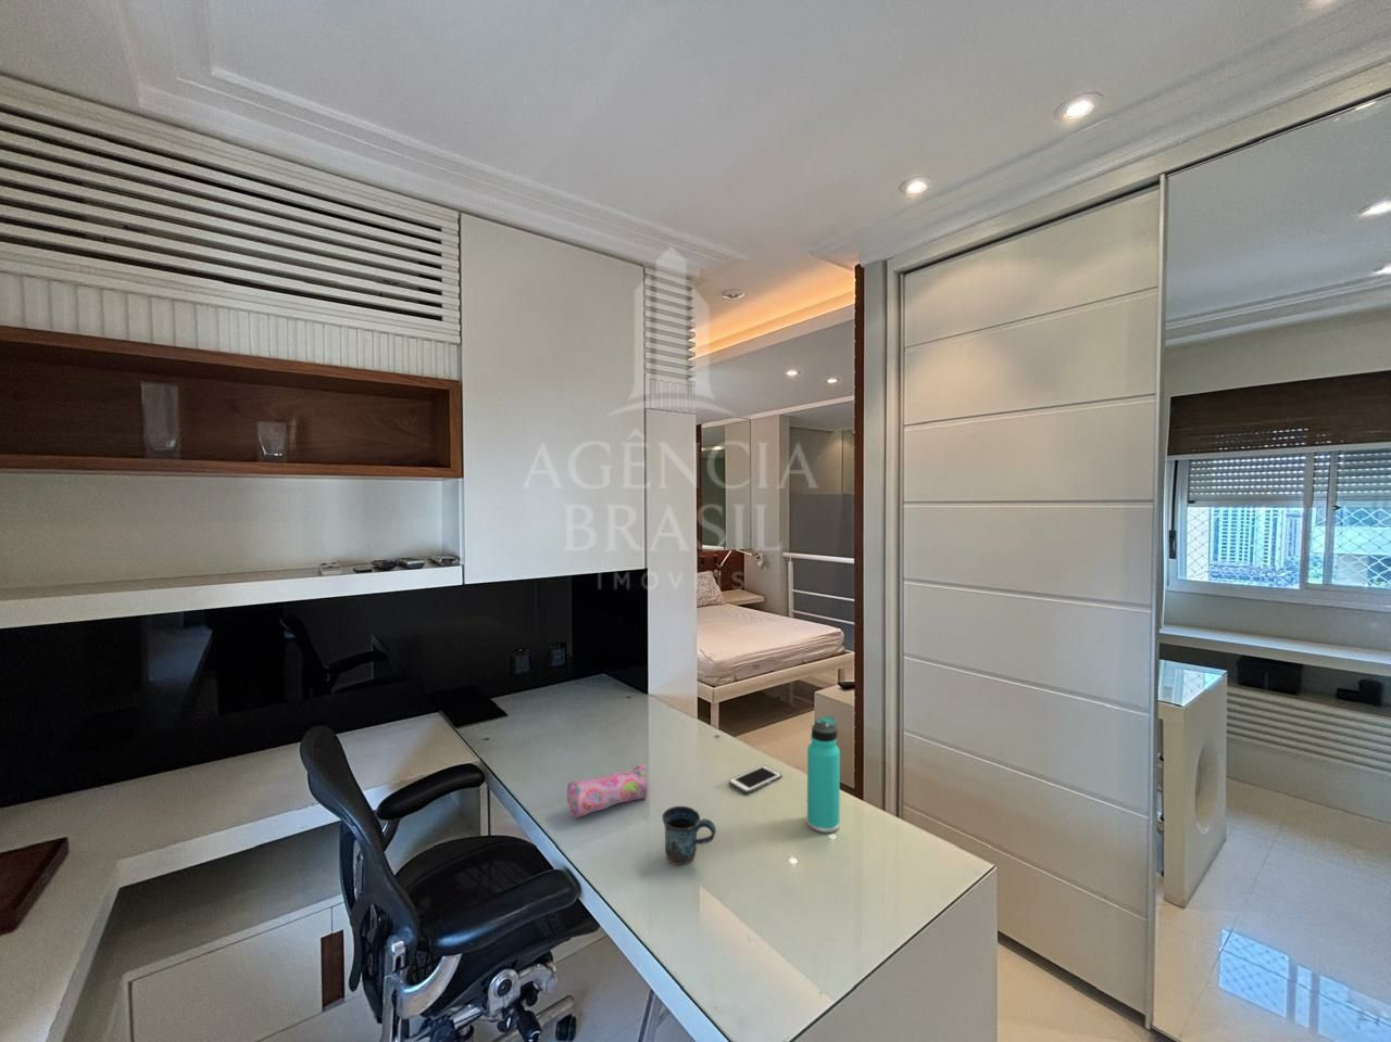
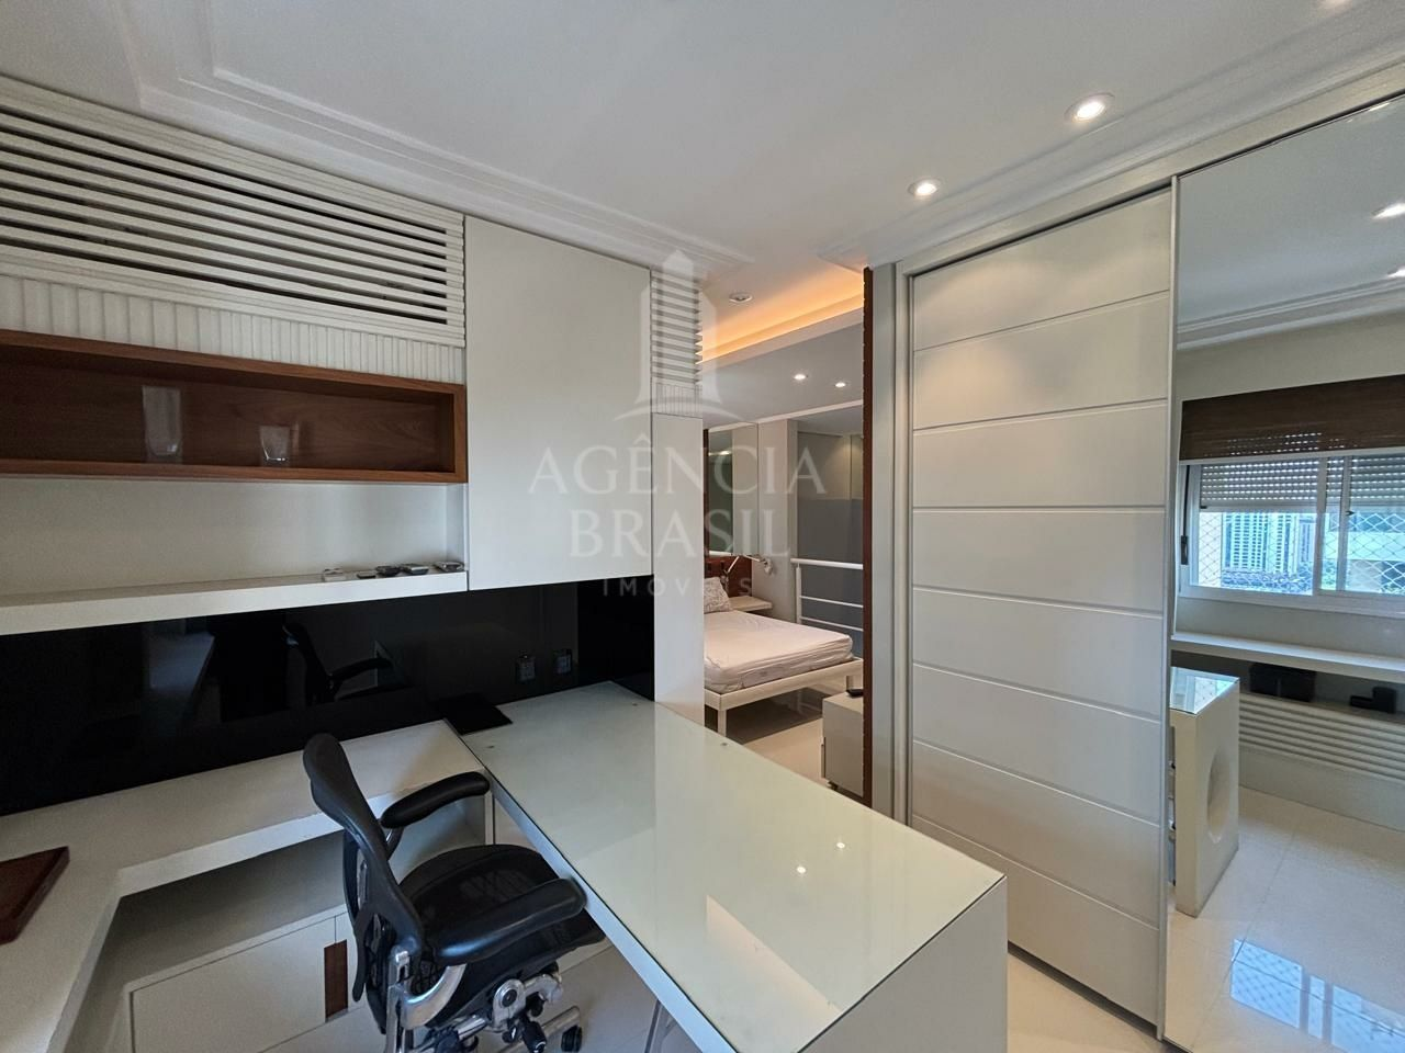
- thermos bottle [806,716,841,834]
- pencil case [566,764,647,819]
- cell phone [728,764,783,795]
- mug [660,806,717,866]
